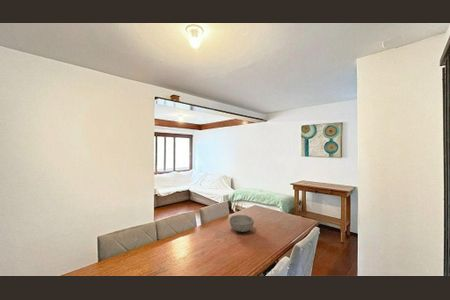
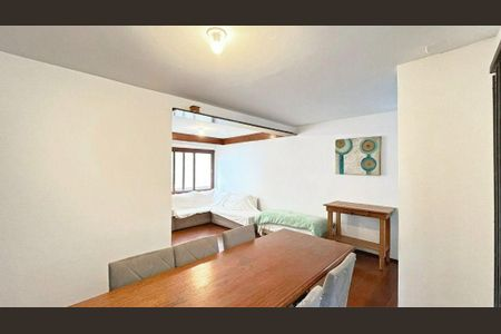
- bowl [228,214,255,233]
